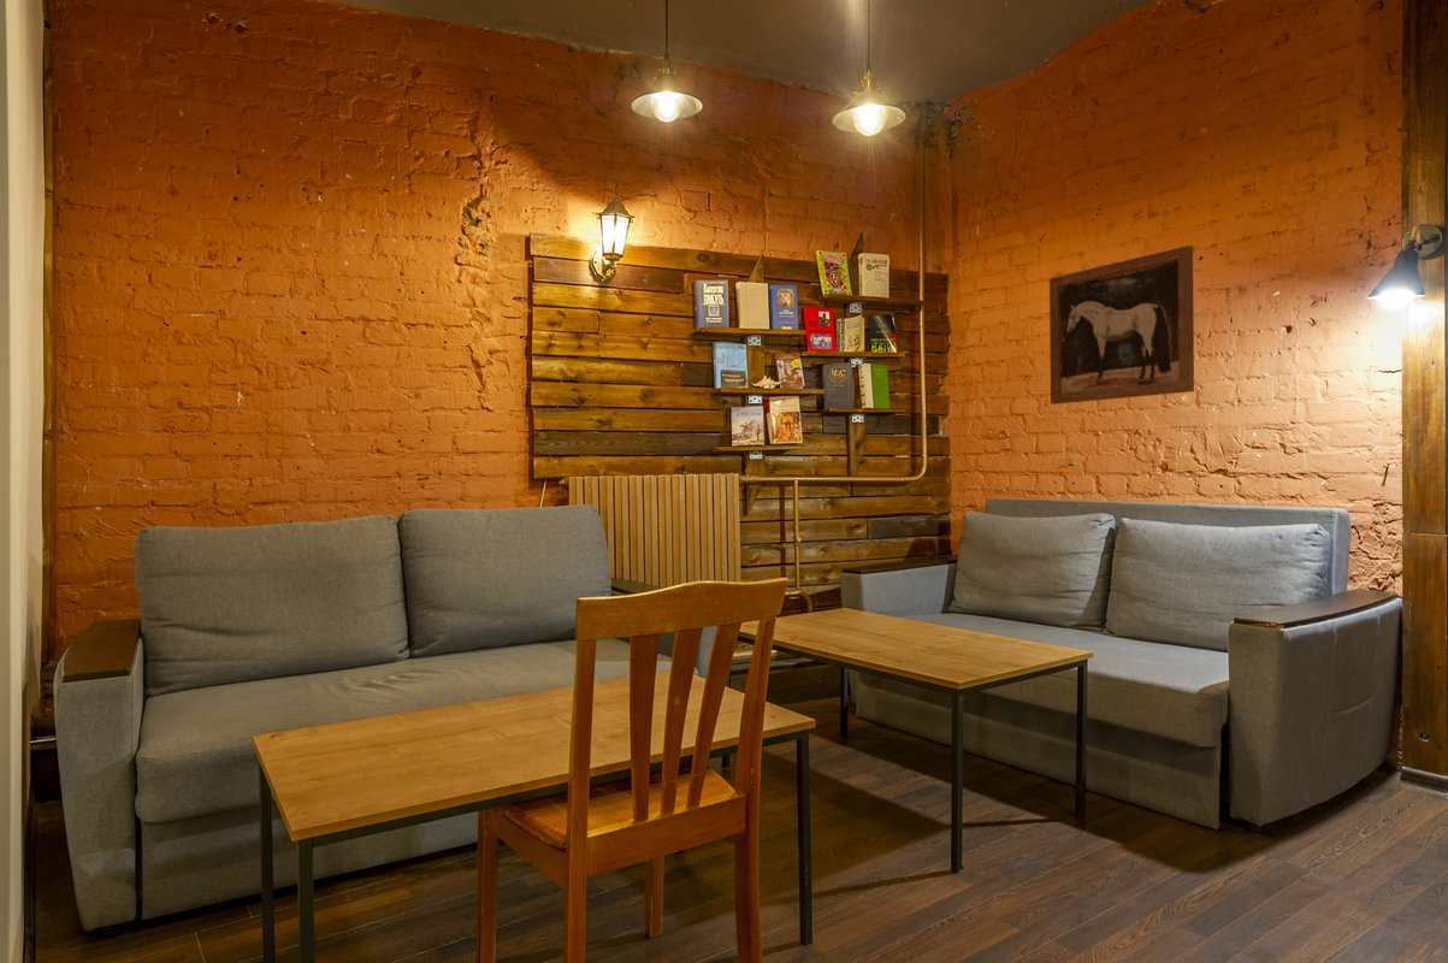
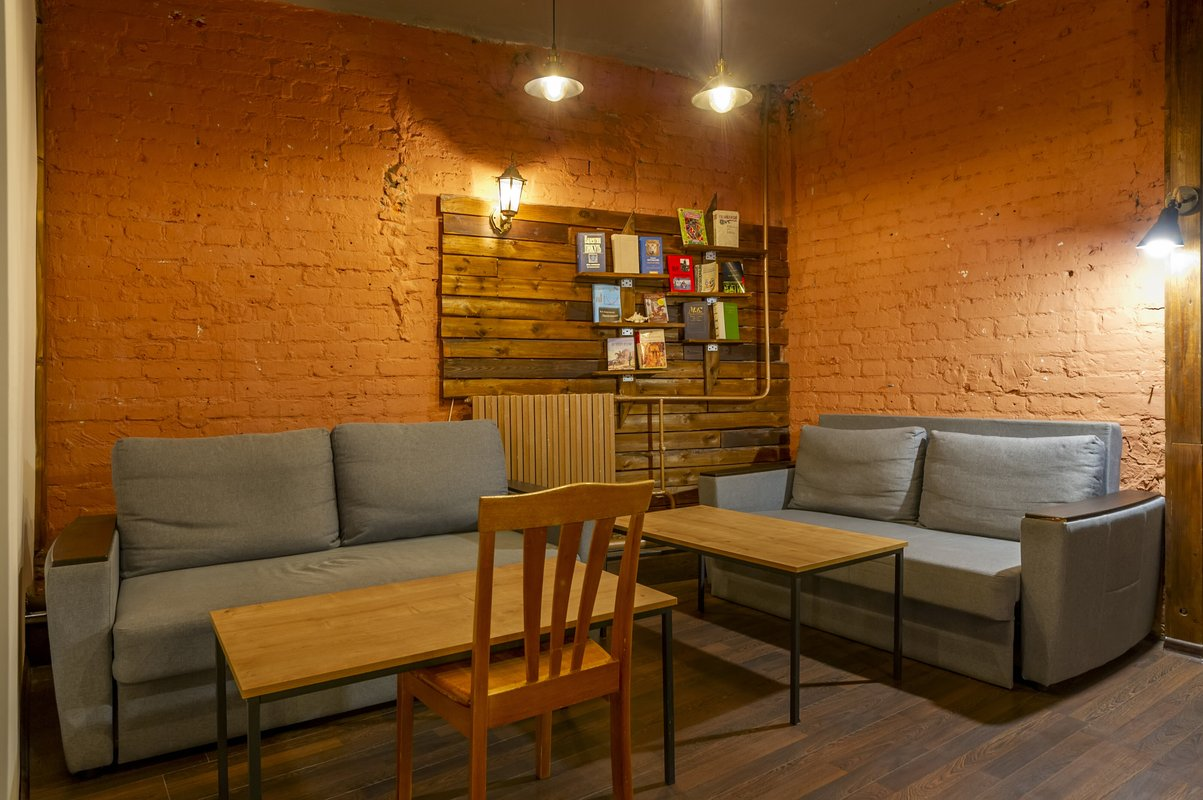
- wall art [1048,244,1195,406]
